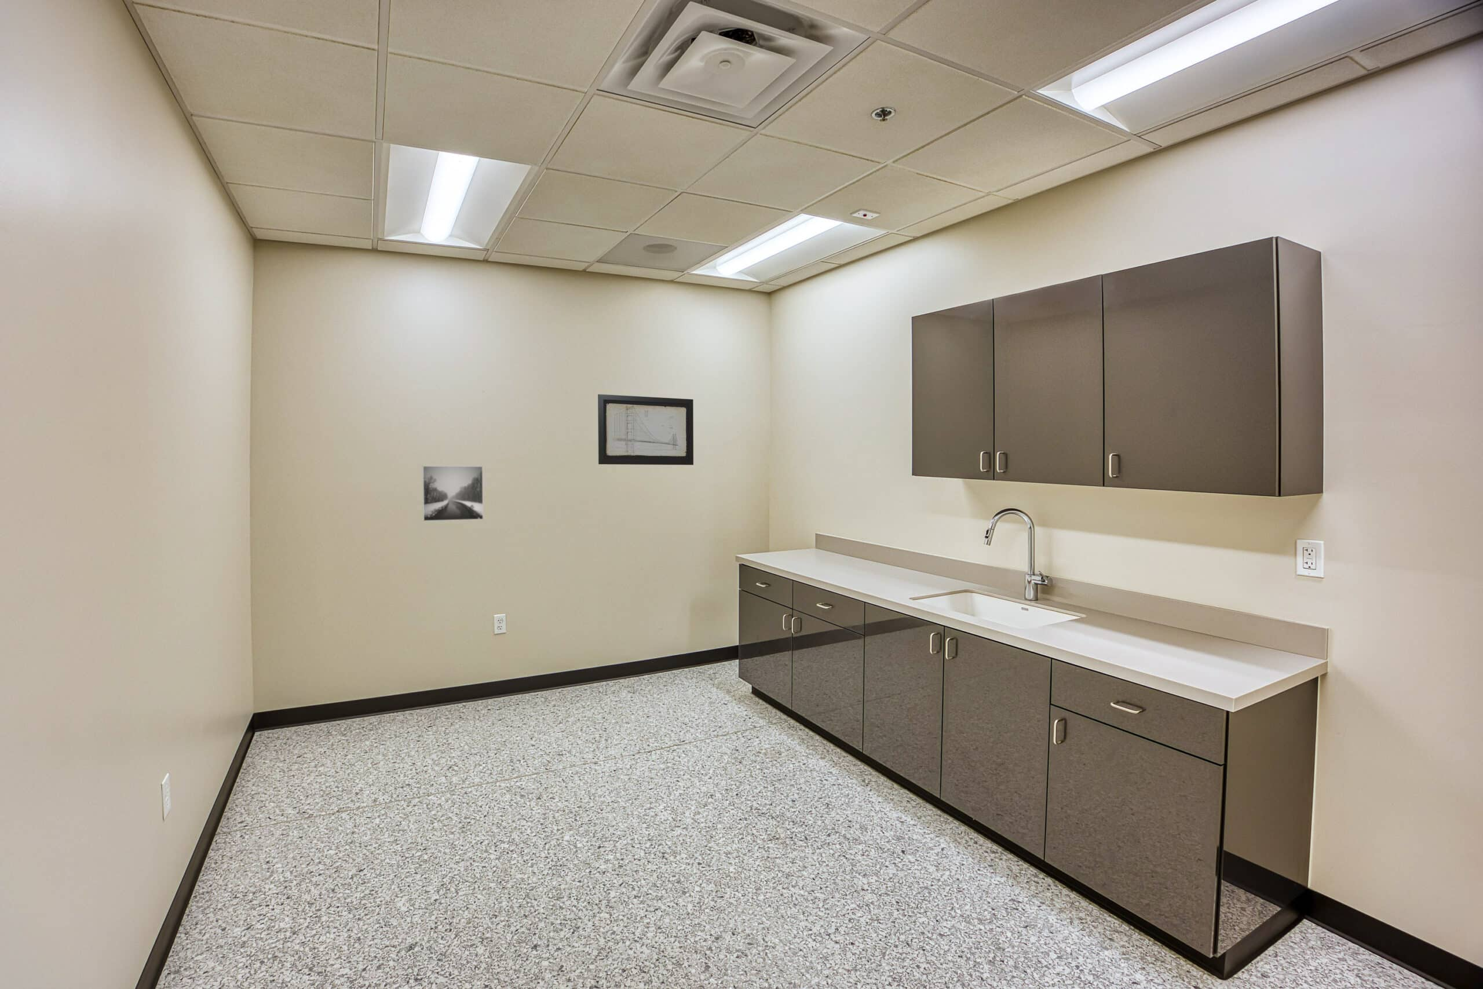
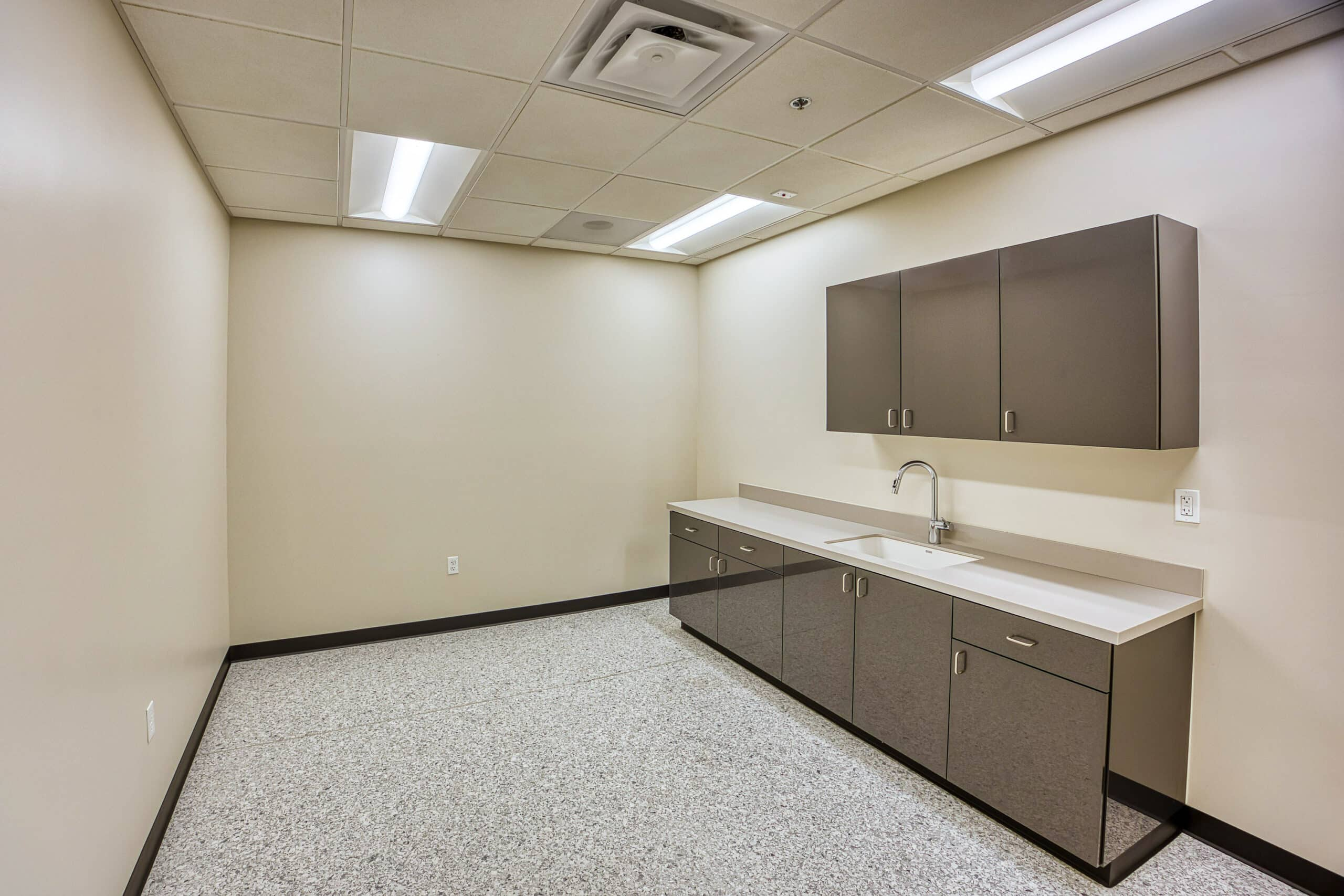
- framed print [422,465,484,522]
- wall art [597,393,694,466]
